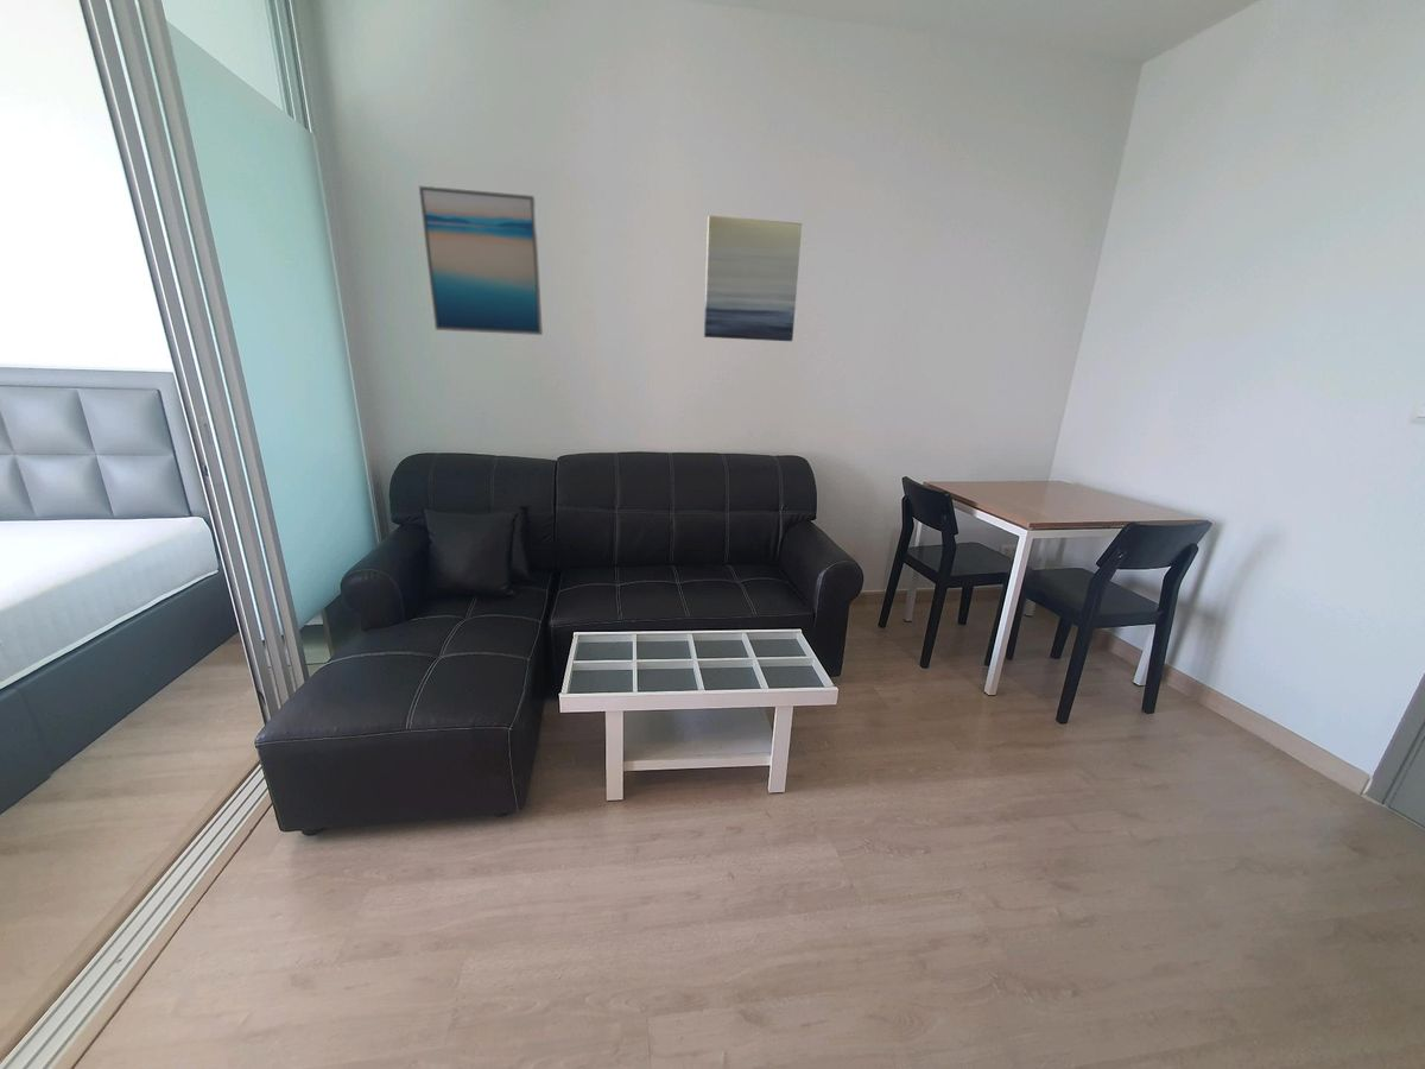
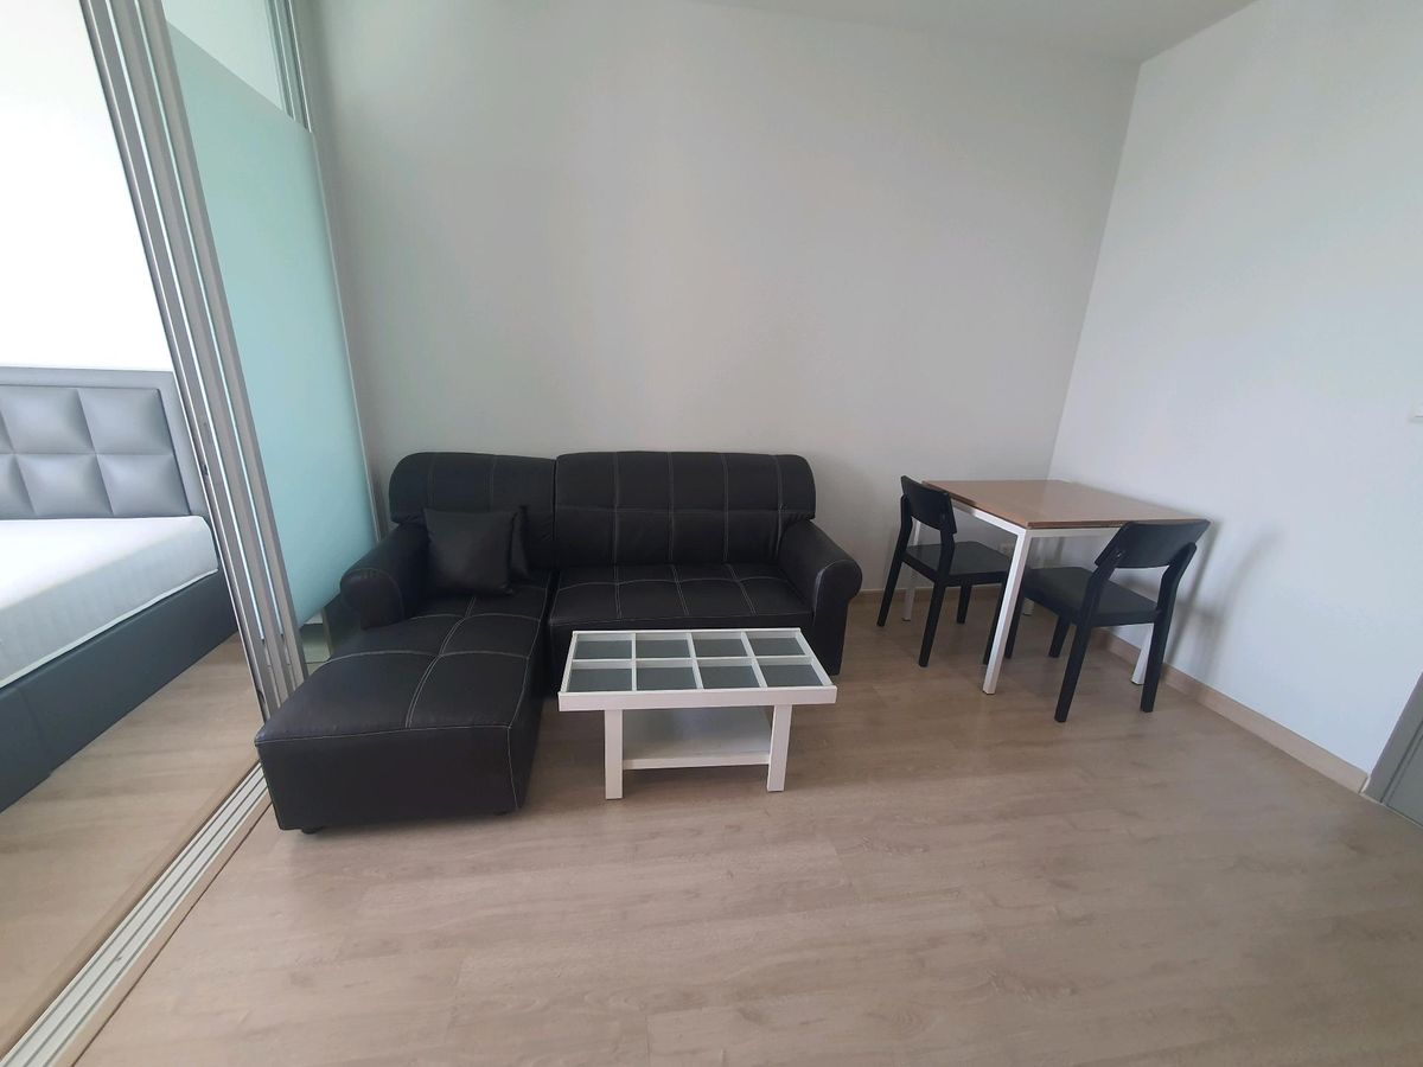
- wall art [703,214,803,342]
- wall art [418,184,544,336]
